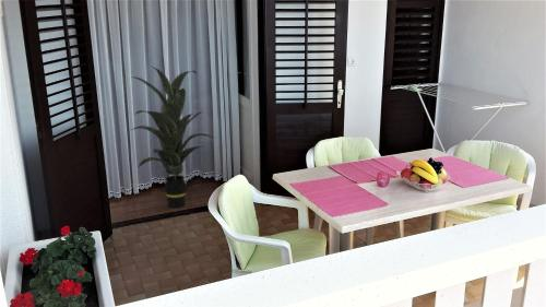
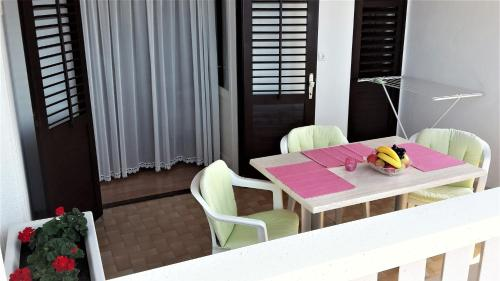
- indoor plant [129,66,217,209]
